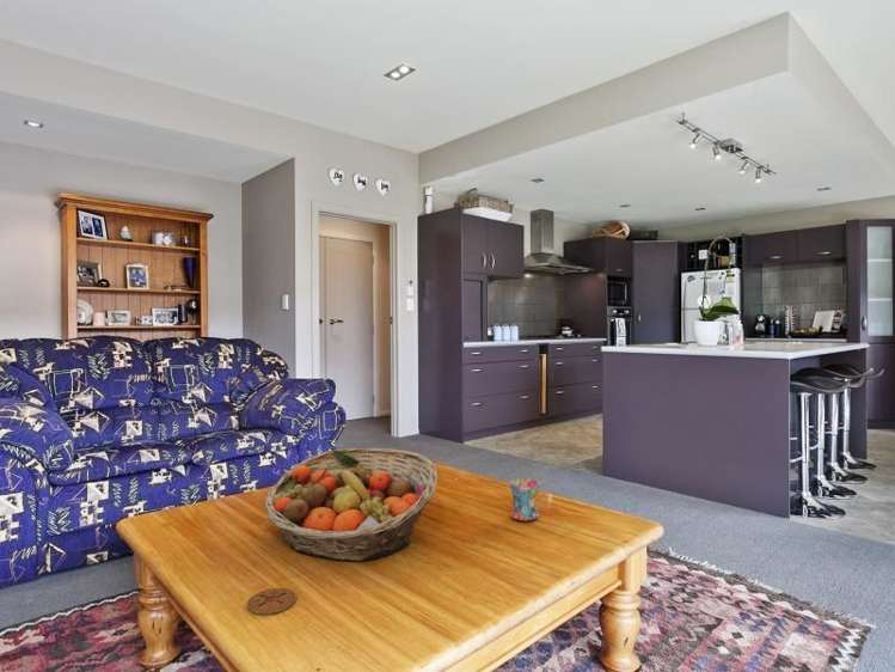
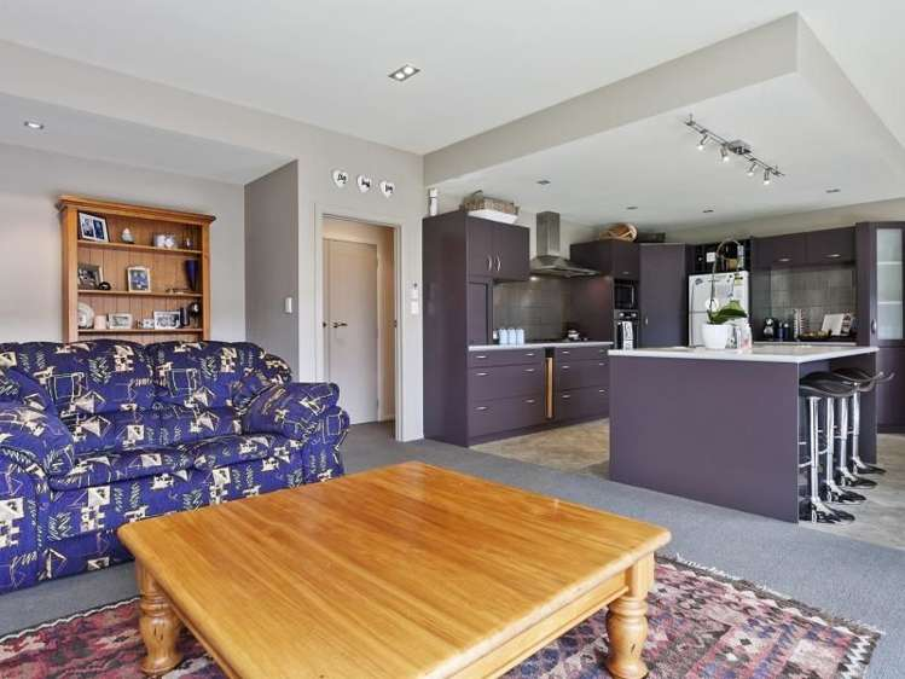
- mug [508,478,547,523]
- coaster [246,587,298,616]
- fruit basket [263,447,439,562]
